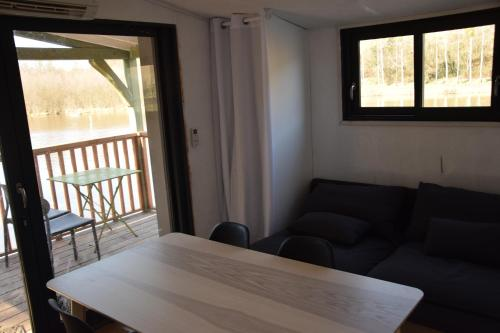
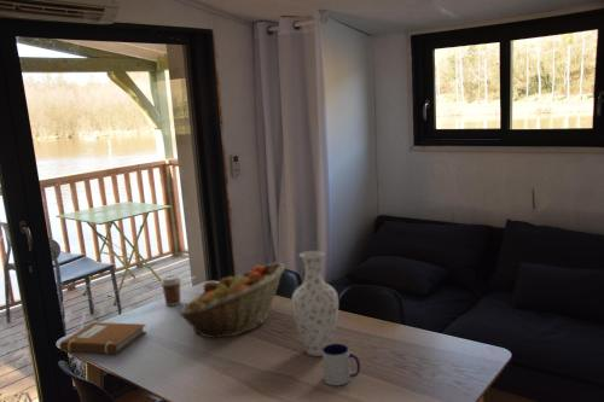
+ vase [291,250,339,357]
+ coffee cup [159,274,182,307]
+ notebook [59,321,147,355]
+ fruit basket [178,261,286,340]
+ mug [321,343,361,386]
